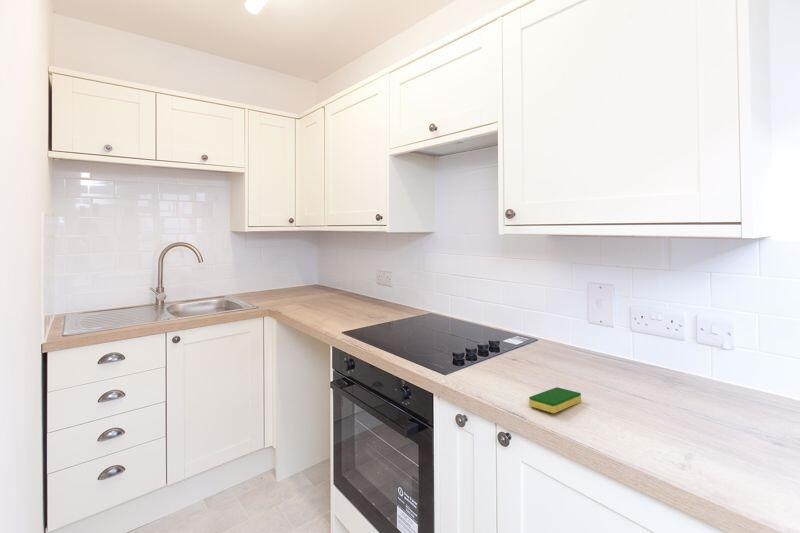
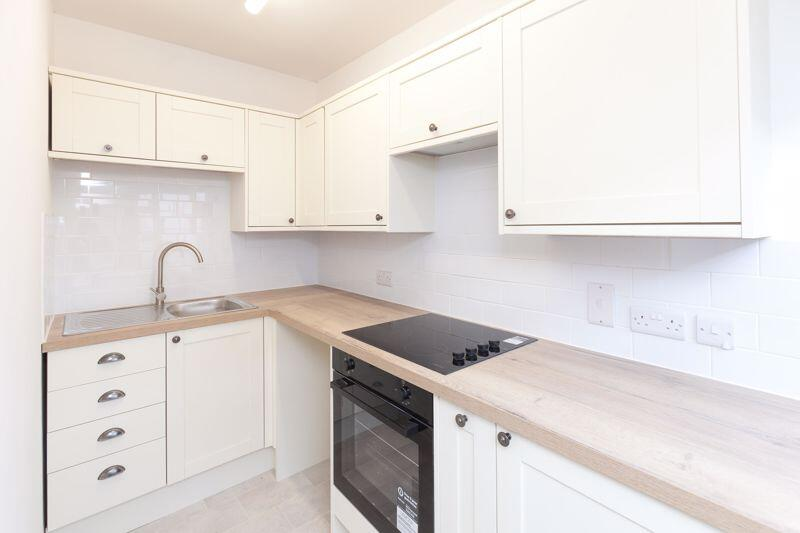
- dish sponge [528,386,582,414]
